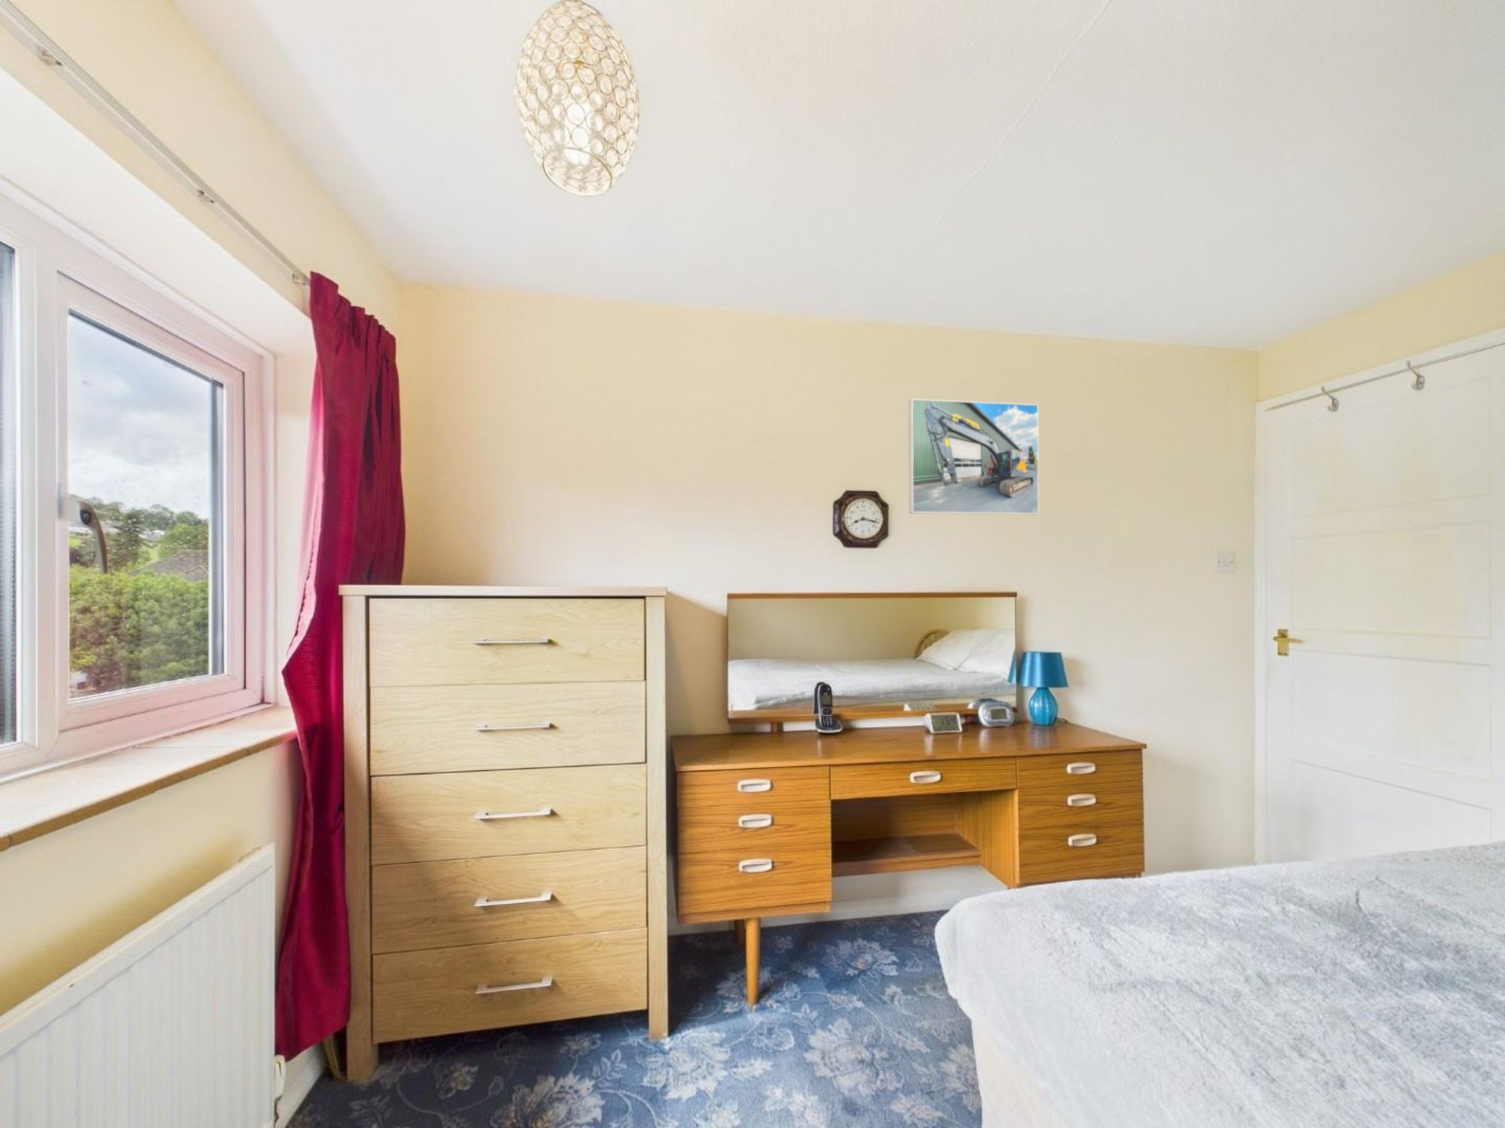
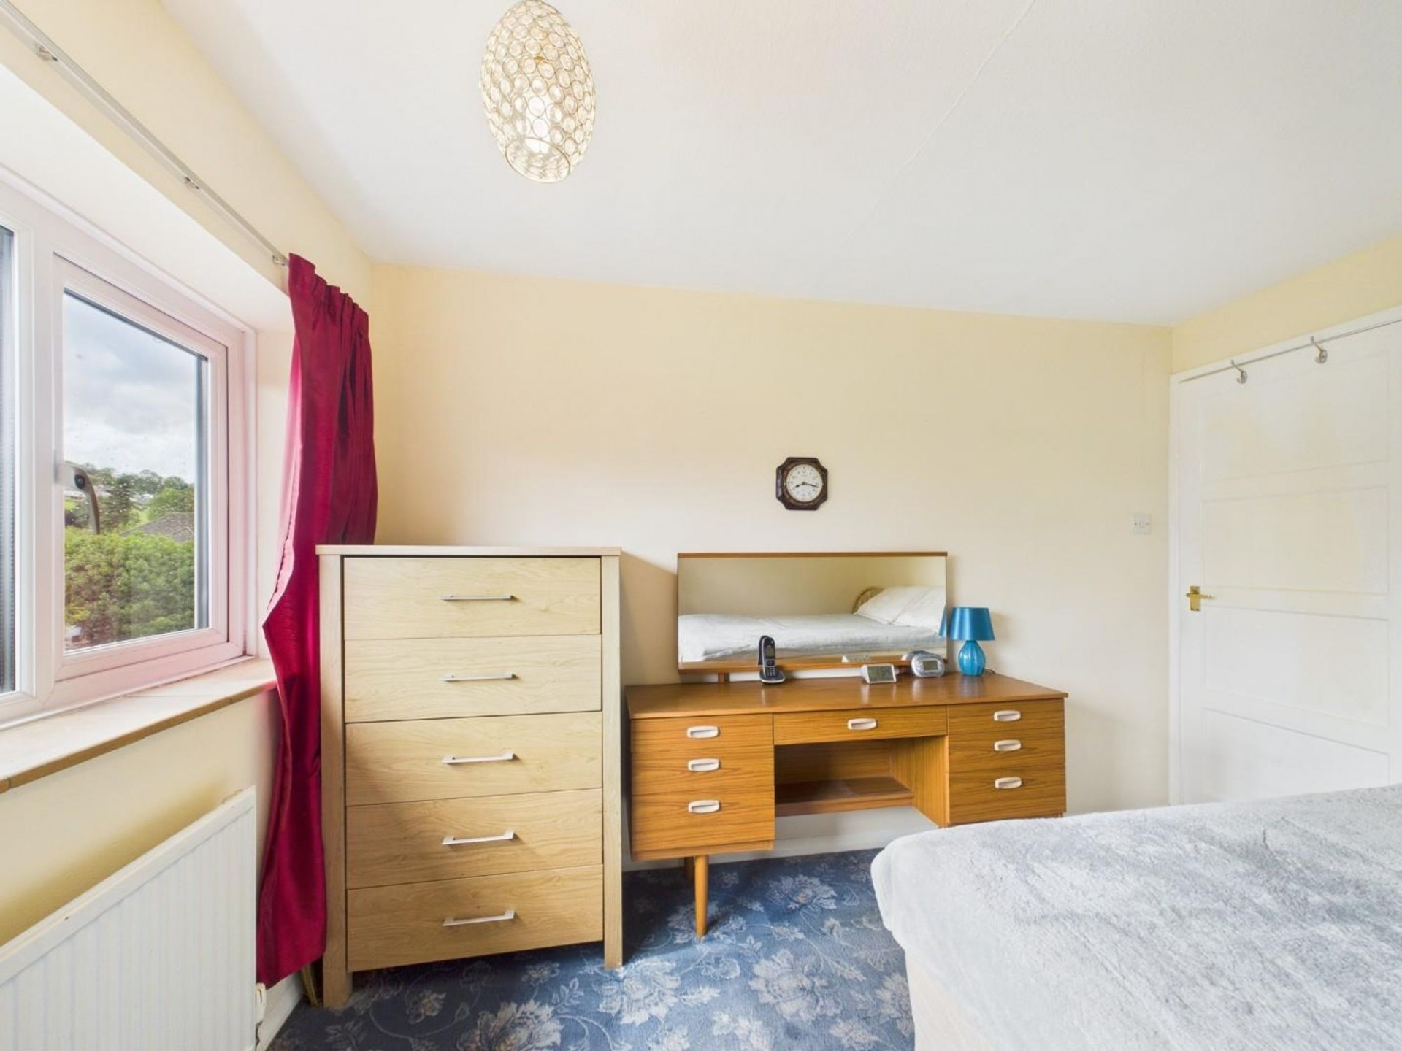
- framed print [908,398,1039,515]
